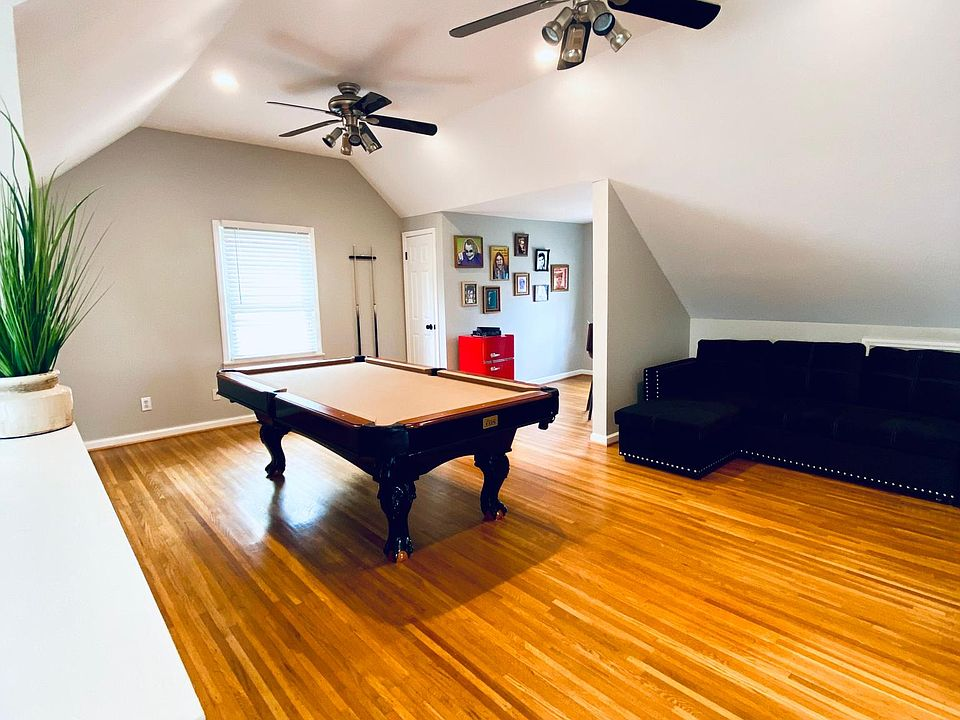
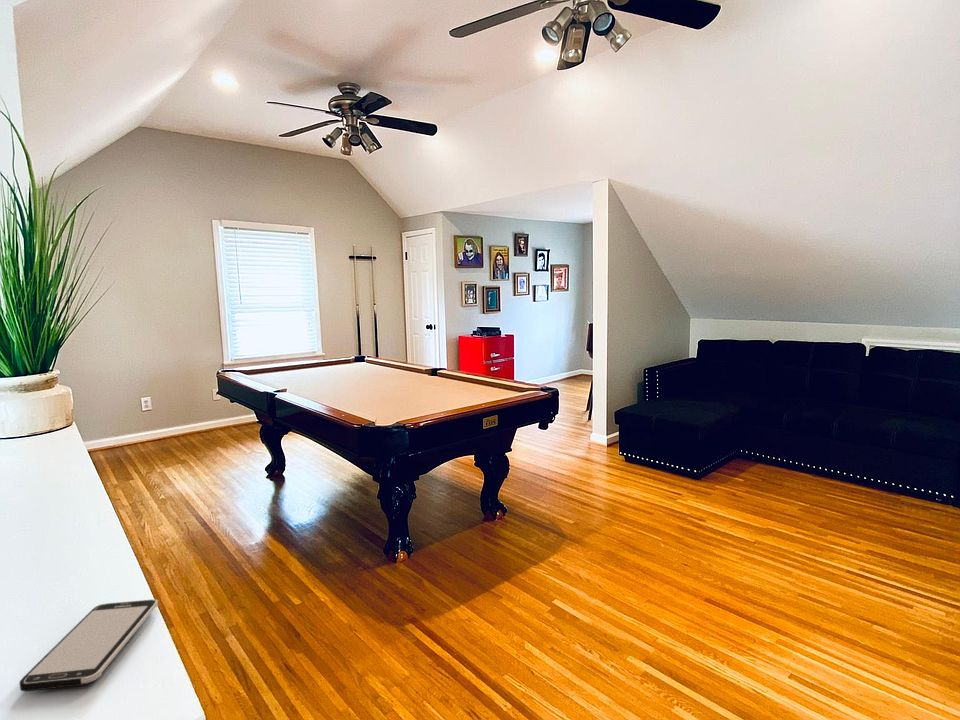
+ smartphone [18,598,159,692]
